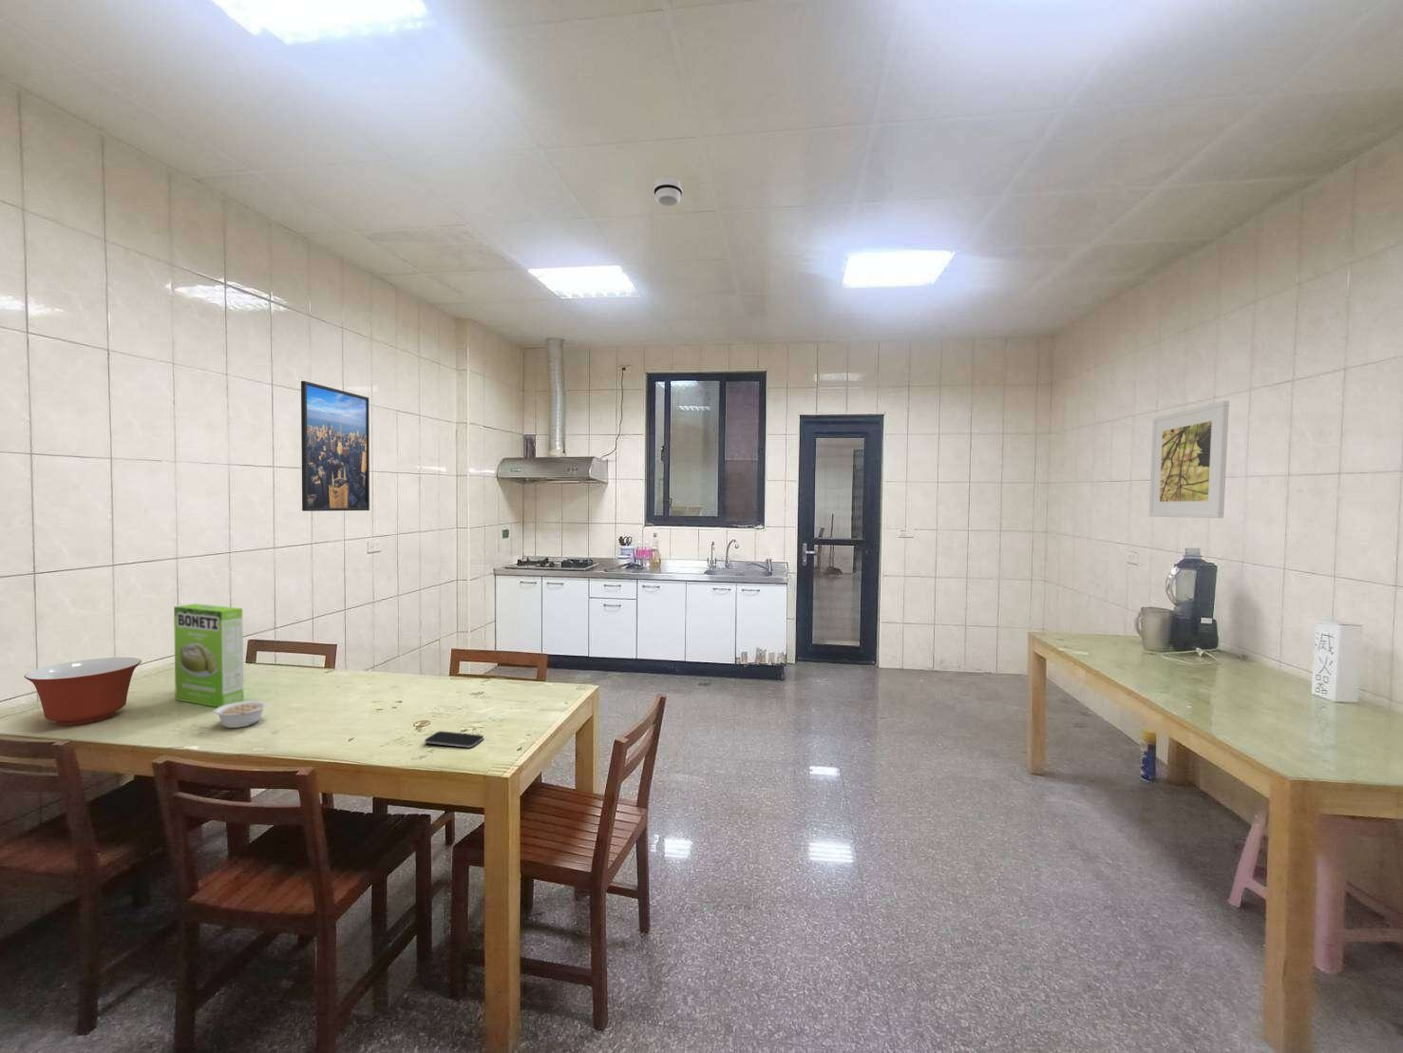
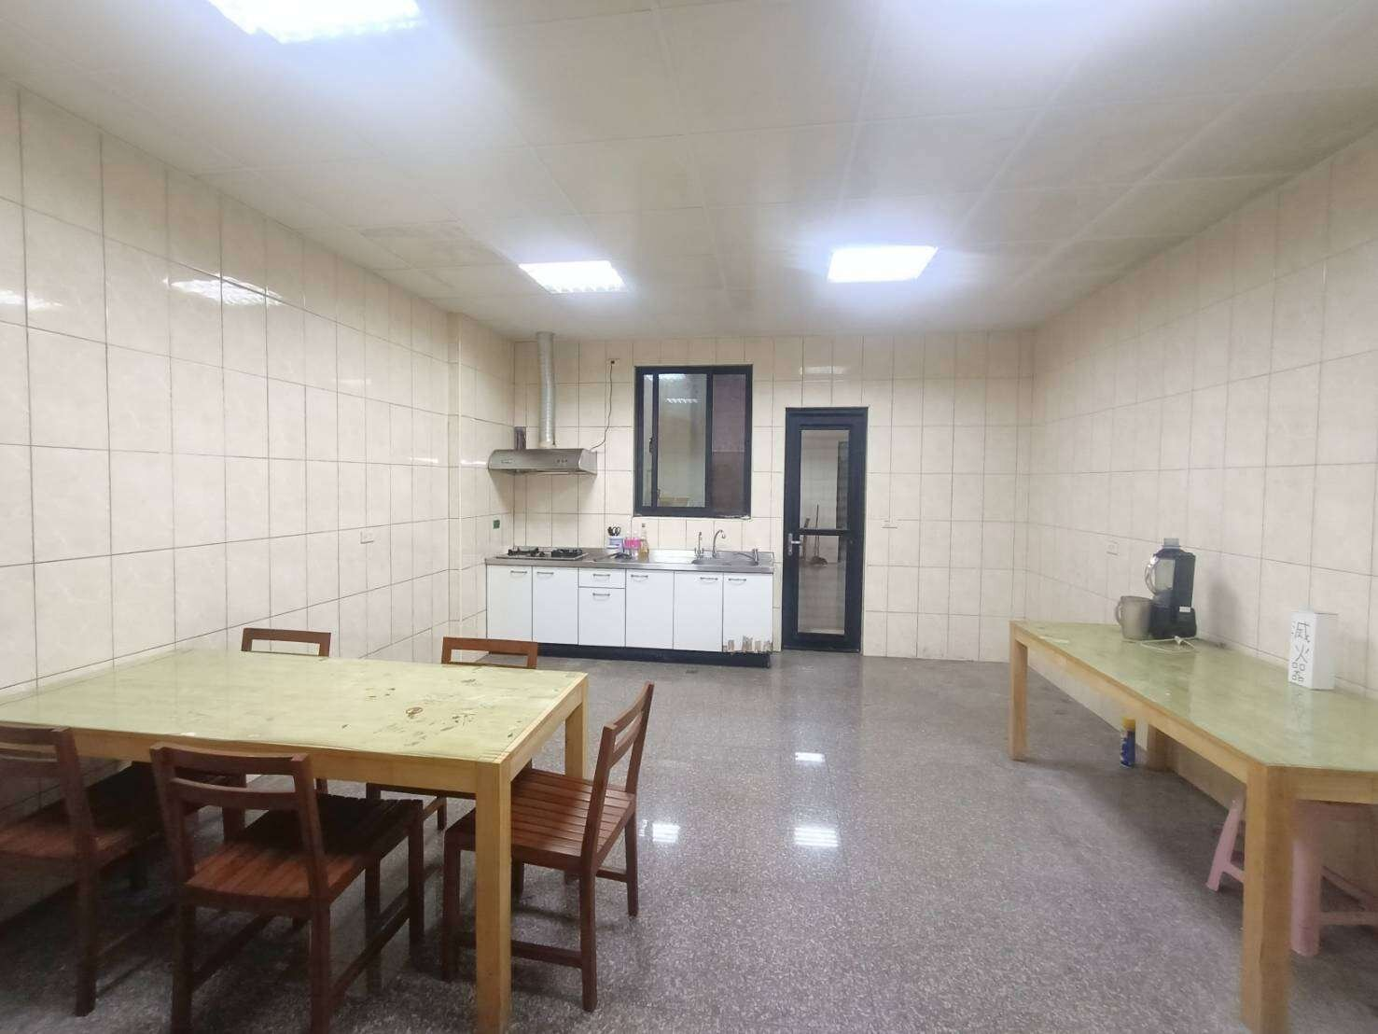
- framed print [1148,400,1231,519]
- cake mix box [172,603,244,708]
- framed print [300,380,370,512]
- smartphone [423,730,484,749]
- mixing bowl [23,657,143,726]
- smoke detector [652,177,683,207]
- legume [212,699,268,729]
